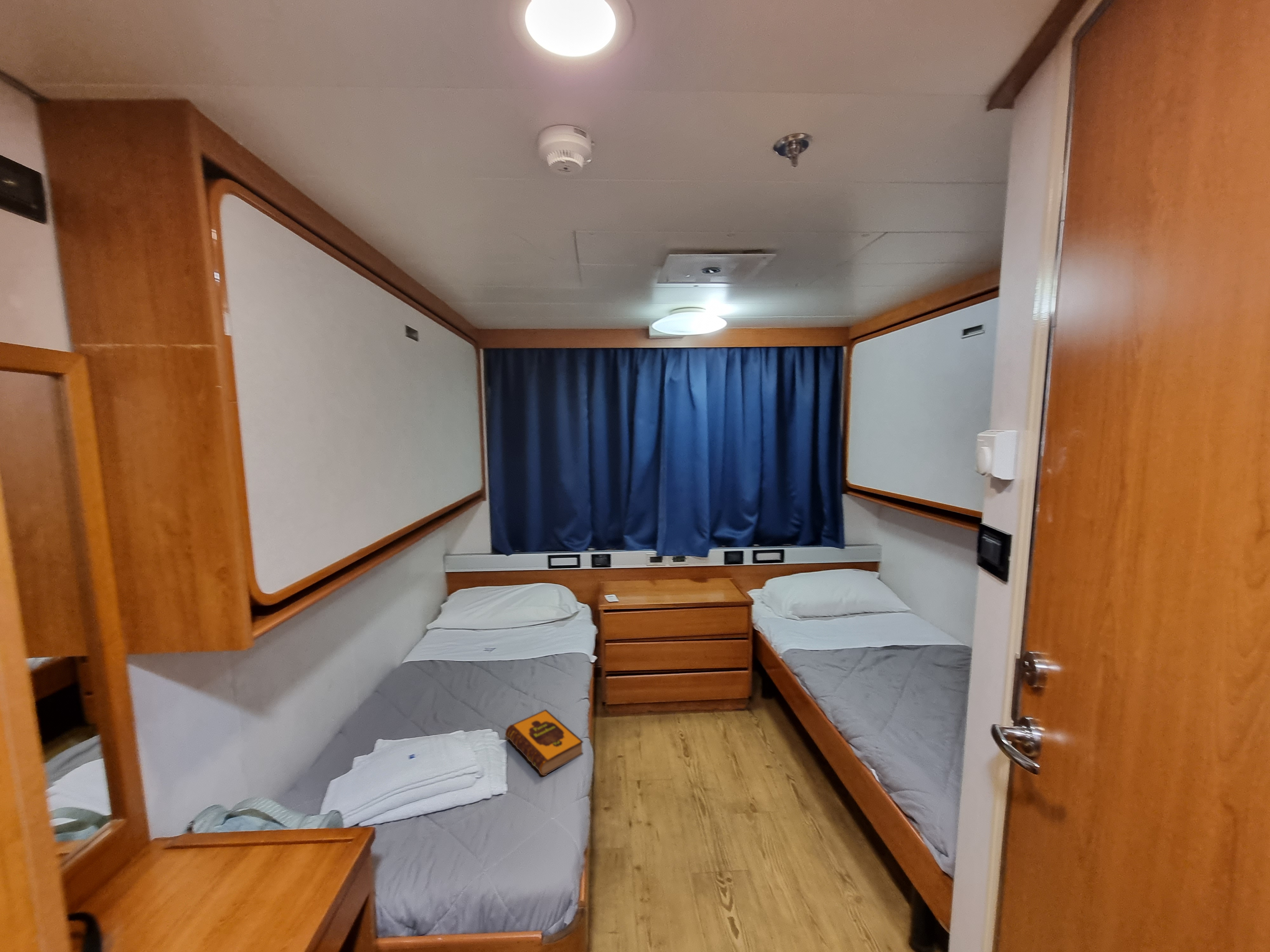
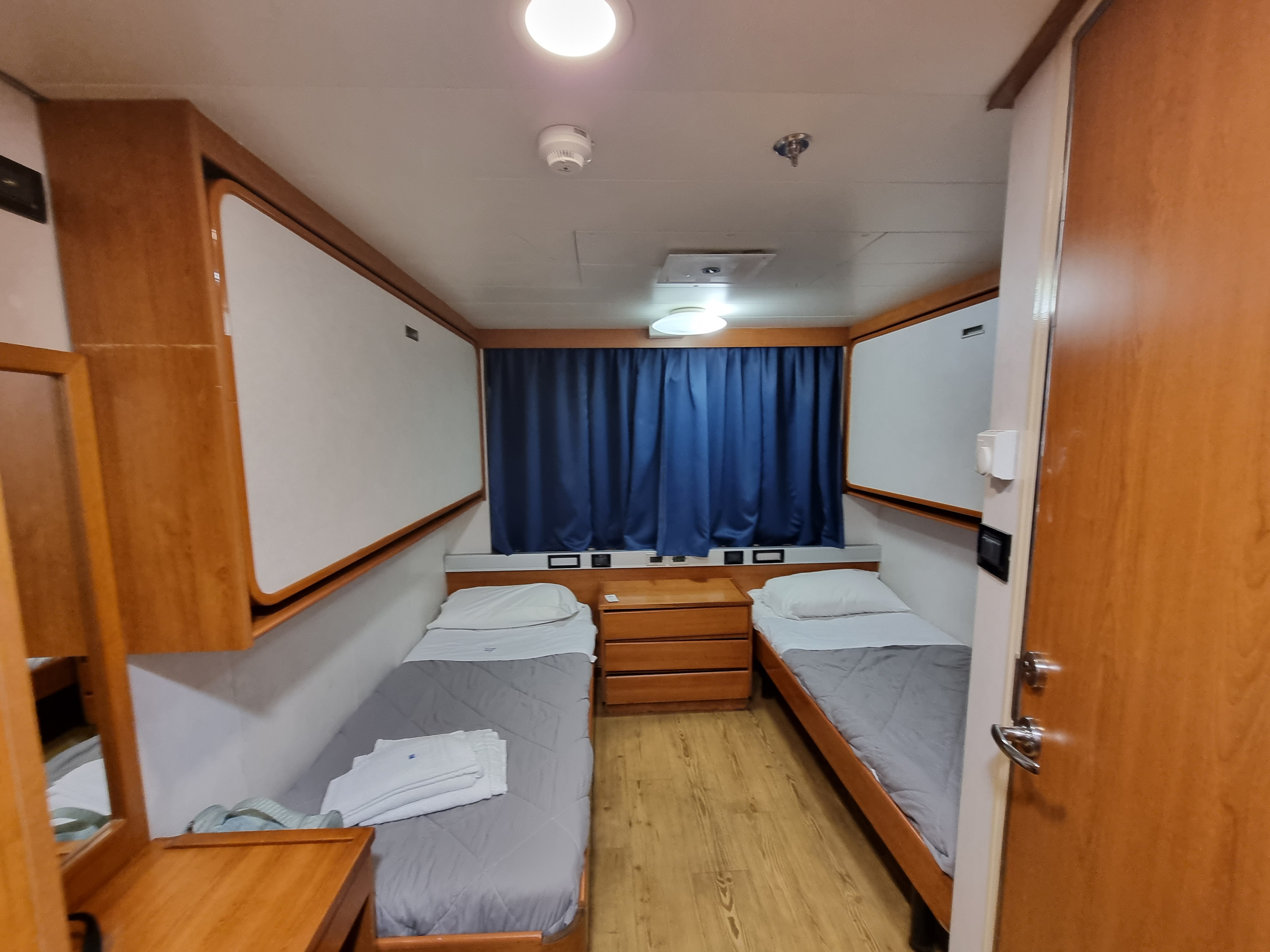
- hardback book [505,709,584,776]
